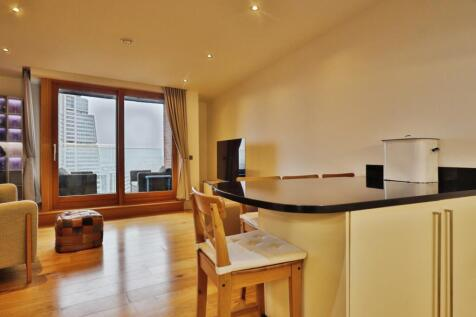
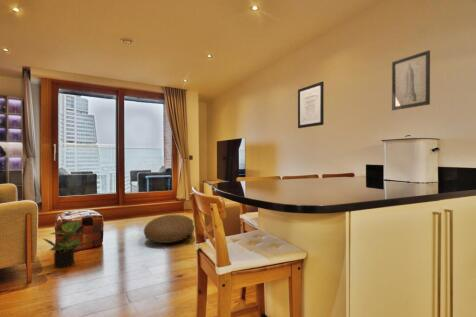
+ potted plant [43,219,83,269]
+ pouf [143,214,195,244]
+ wall art [391,49,431,111]
+ wall art [297,81,325,129]
